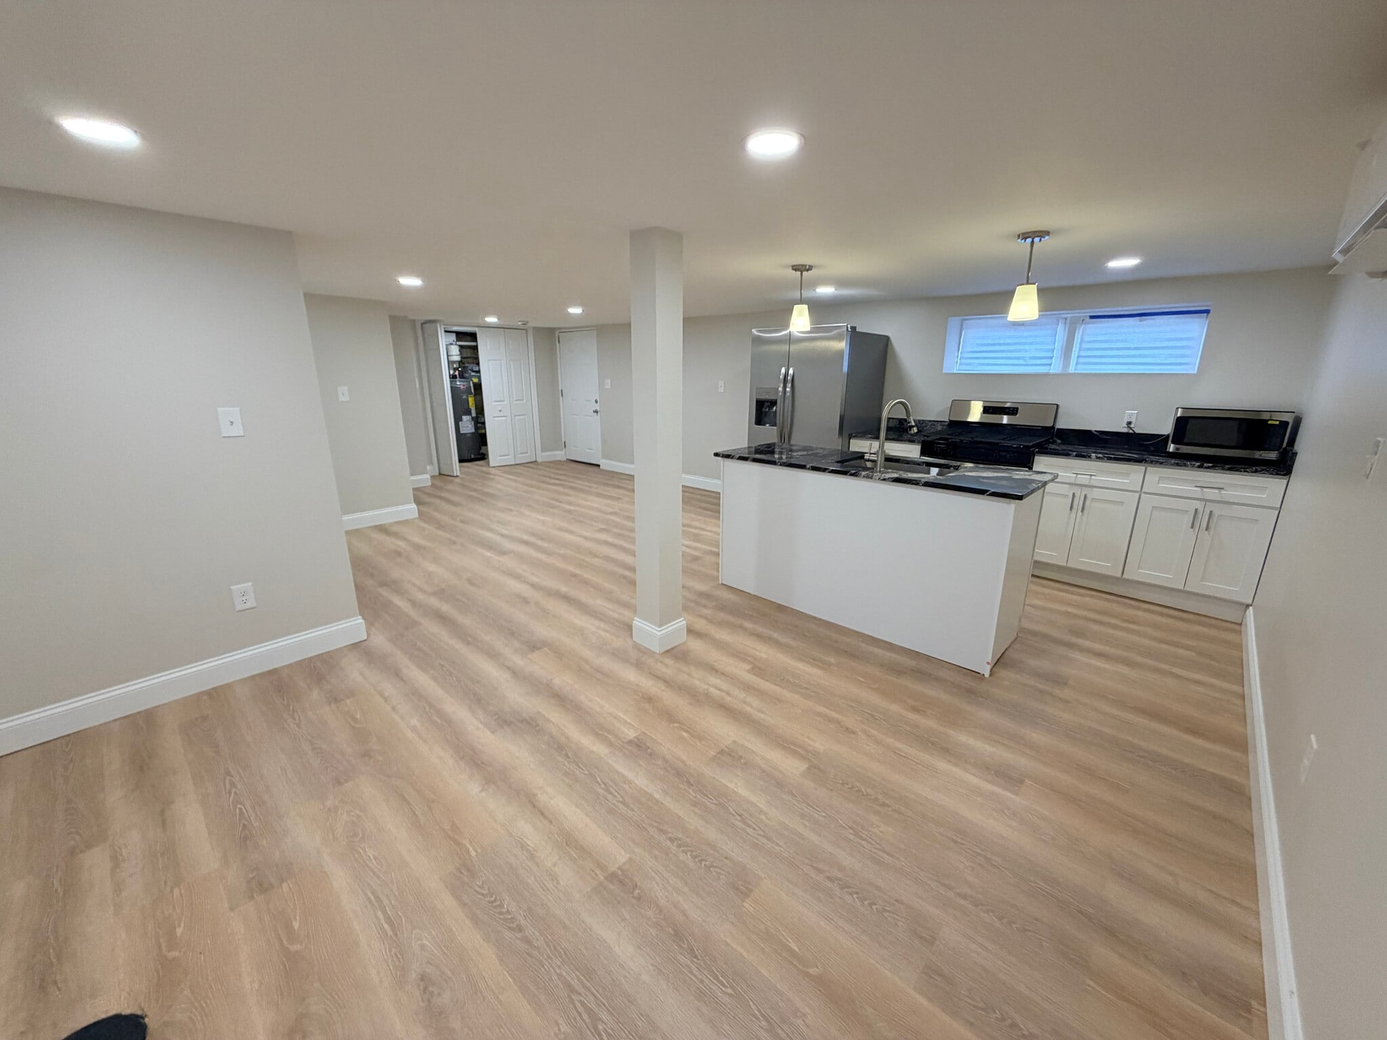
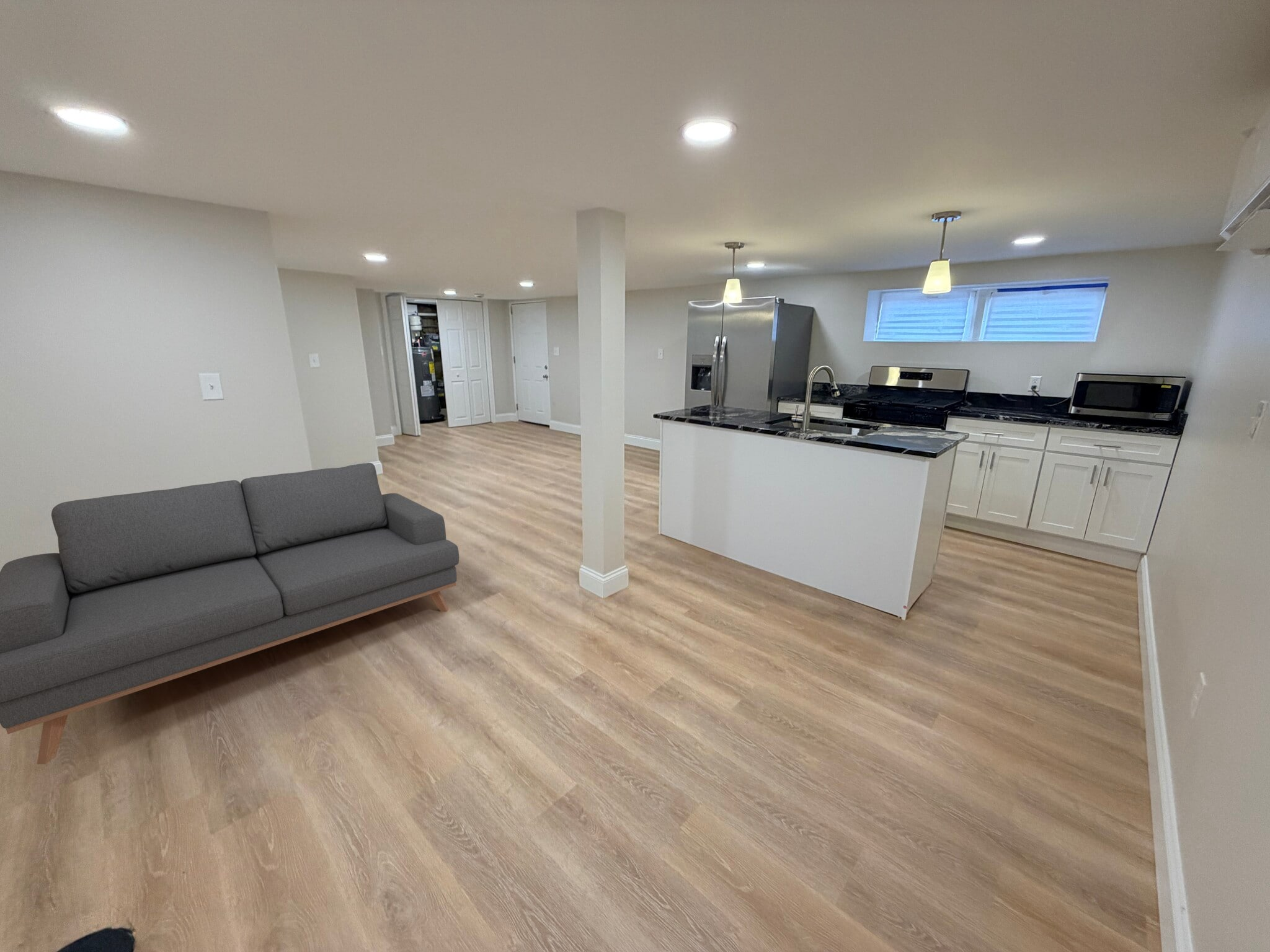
+ sofa [0,462,460,765]
